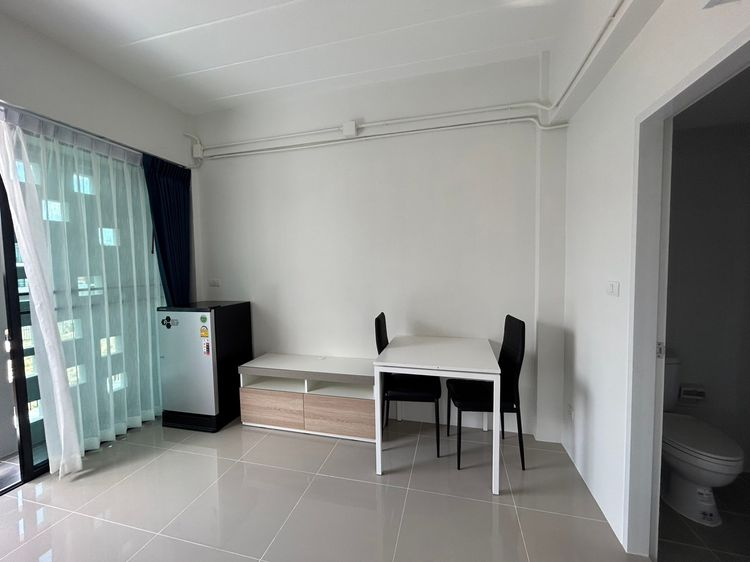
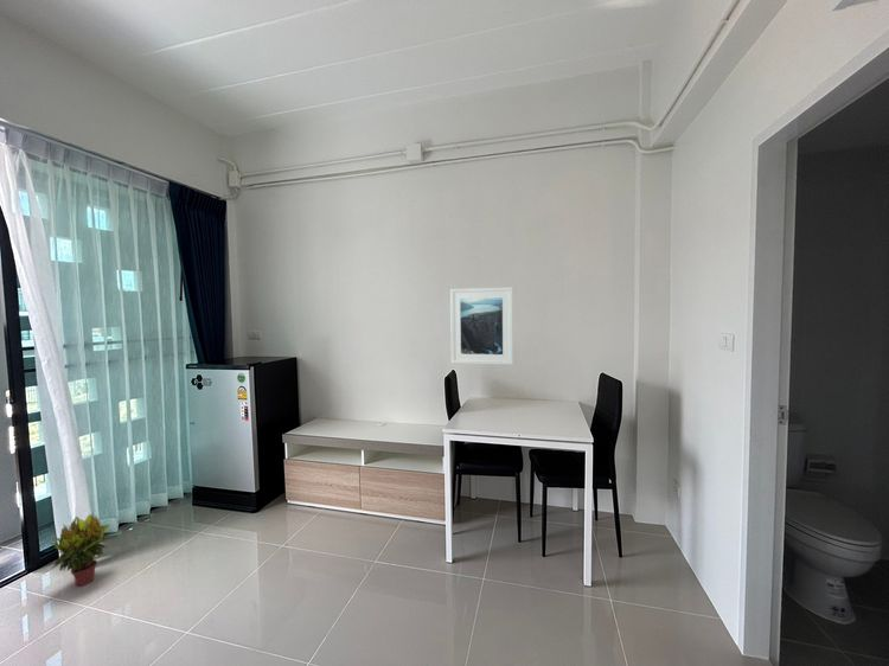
+ potted plant [49,513,110,587]
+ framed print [449,286,514,366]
